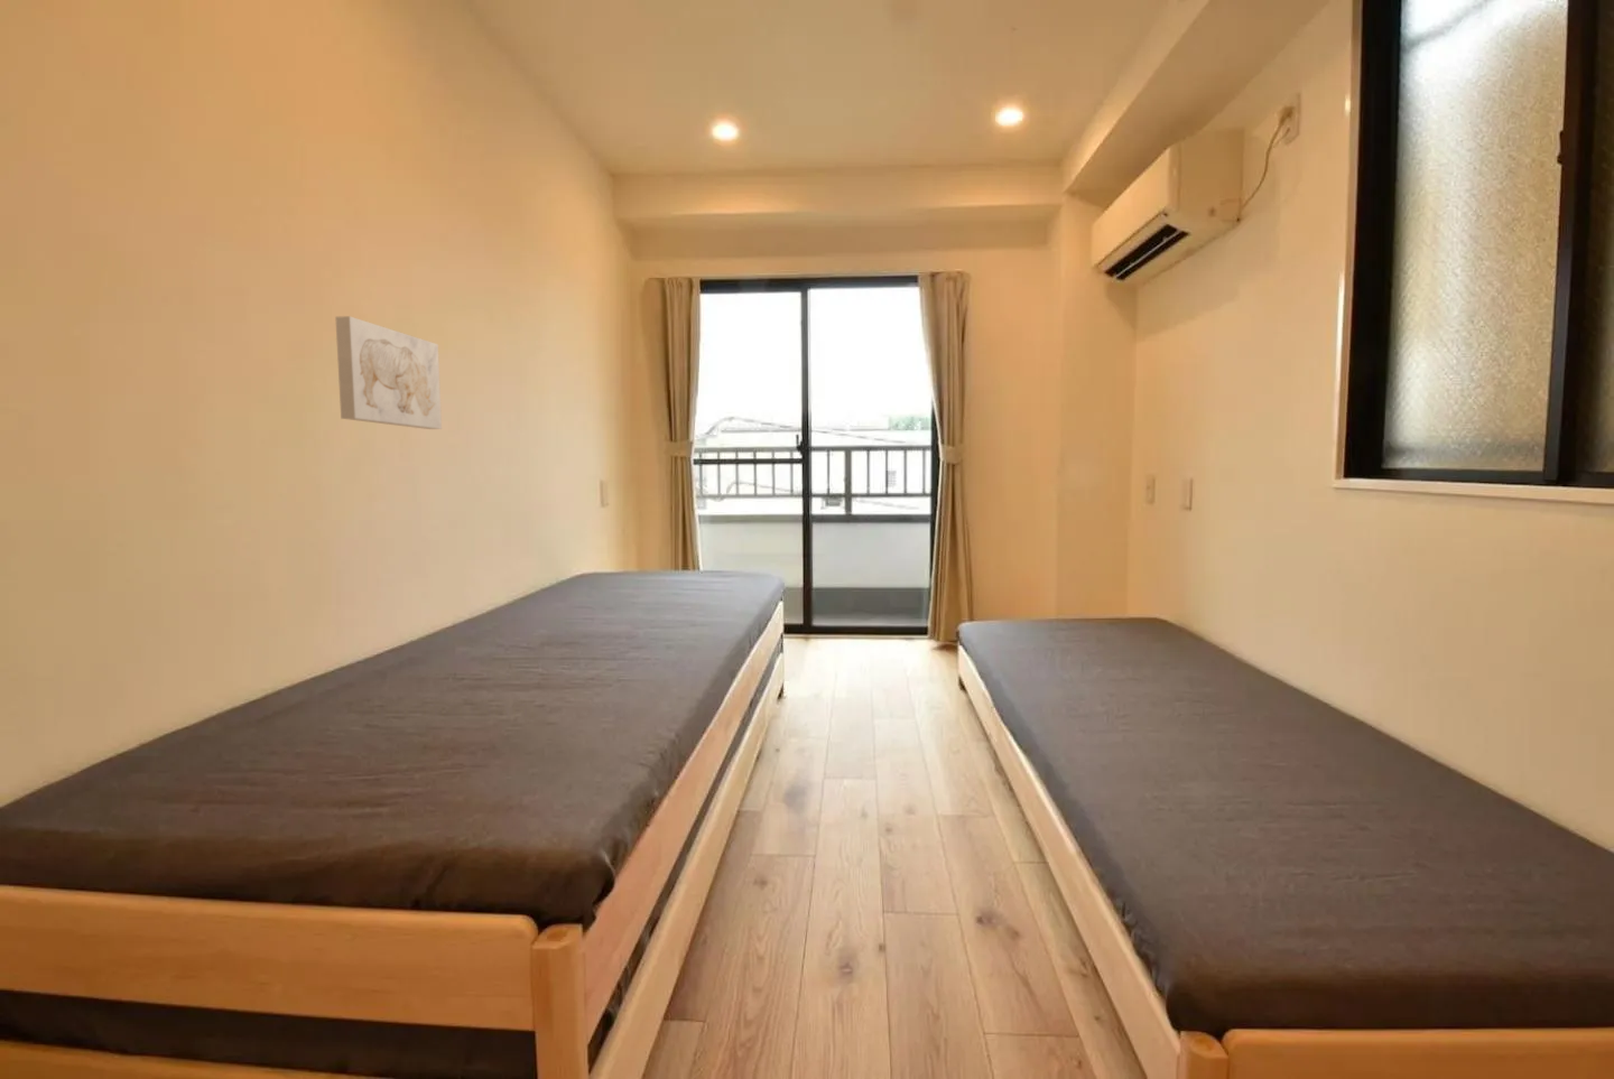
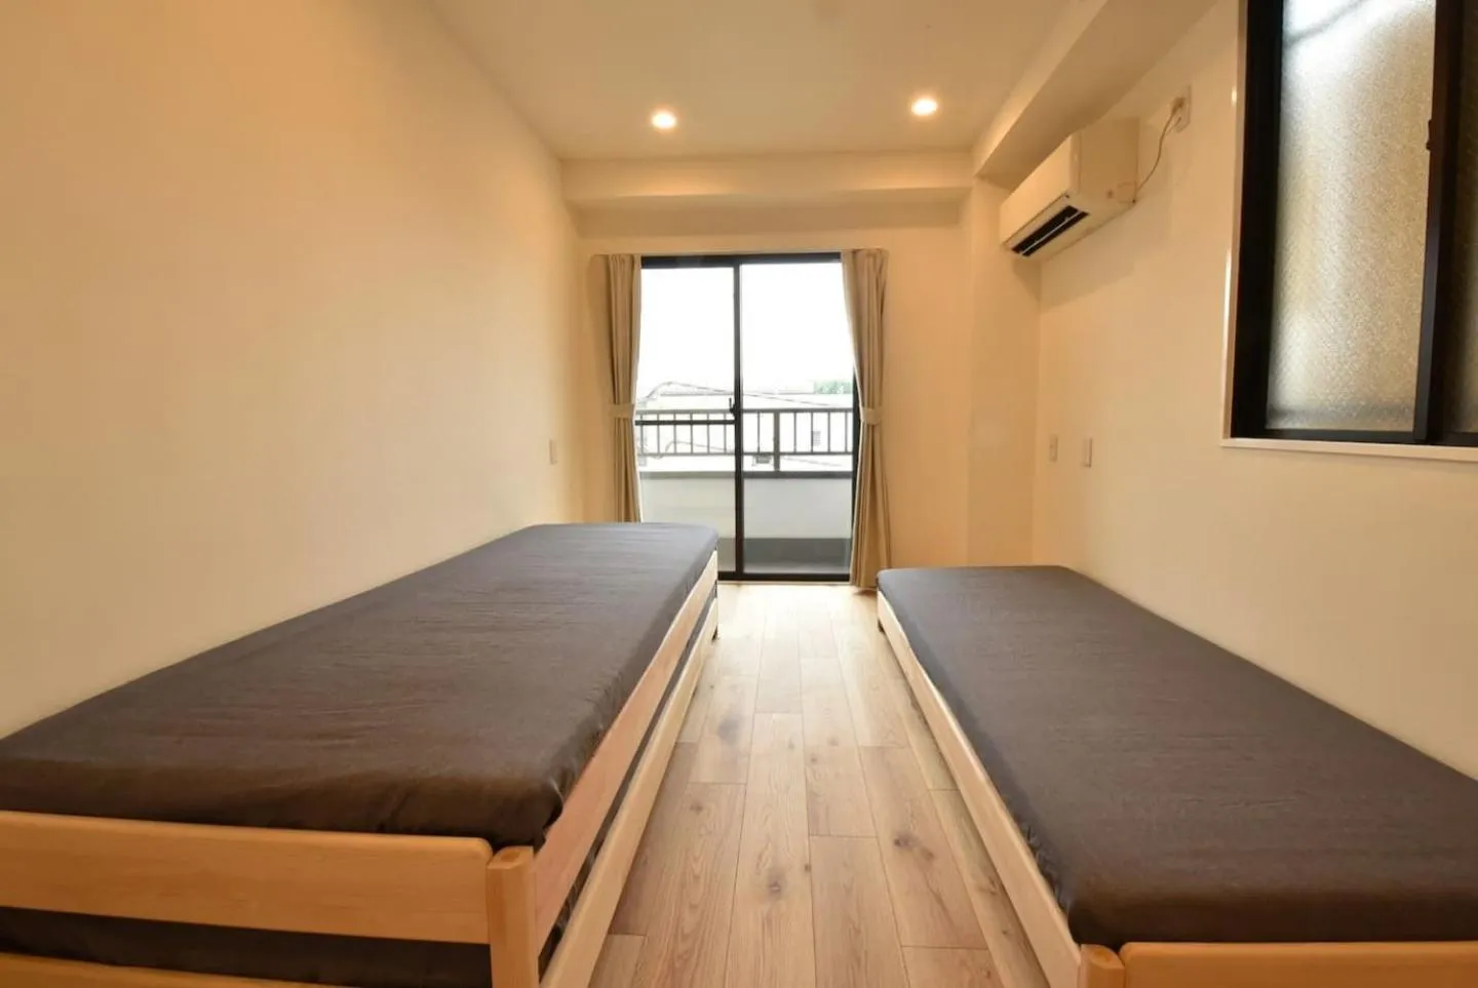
- wall art [334,314,443,430]
